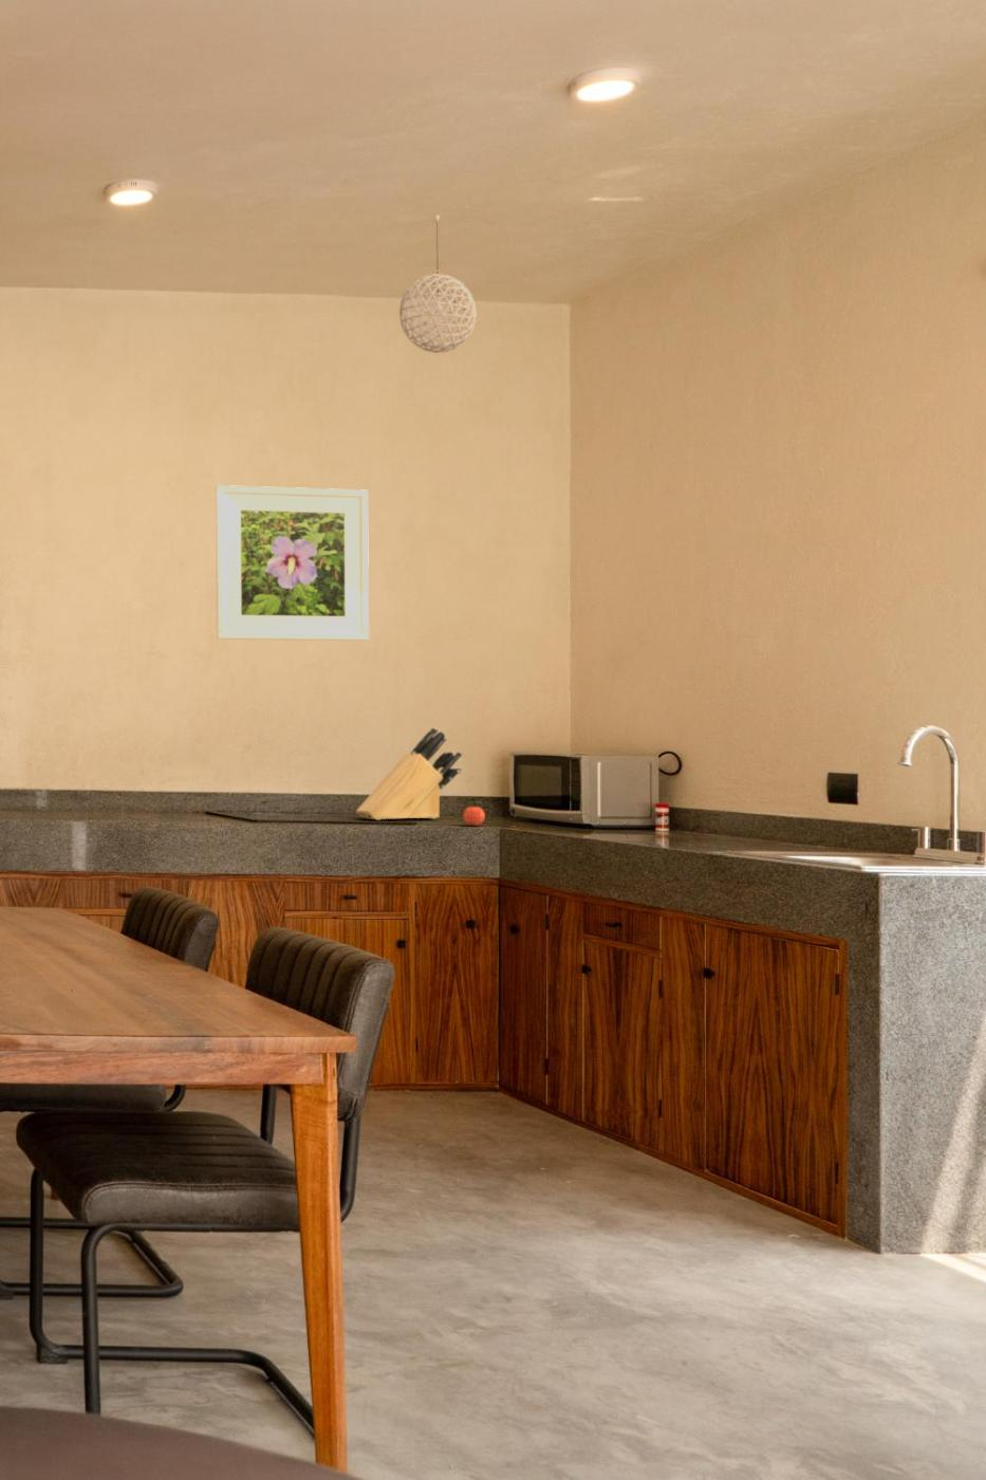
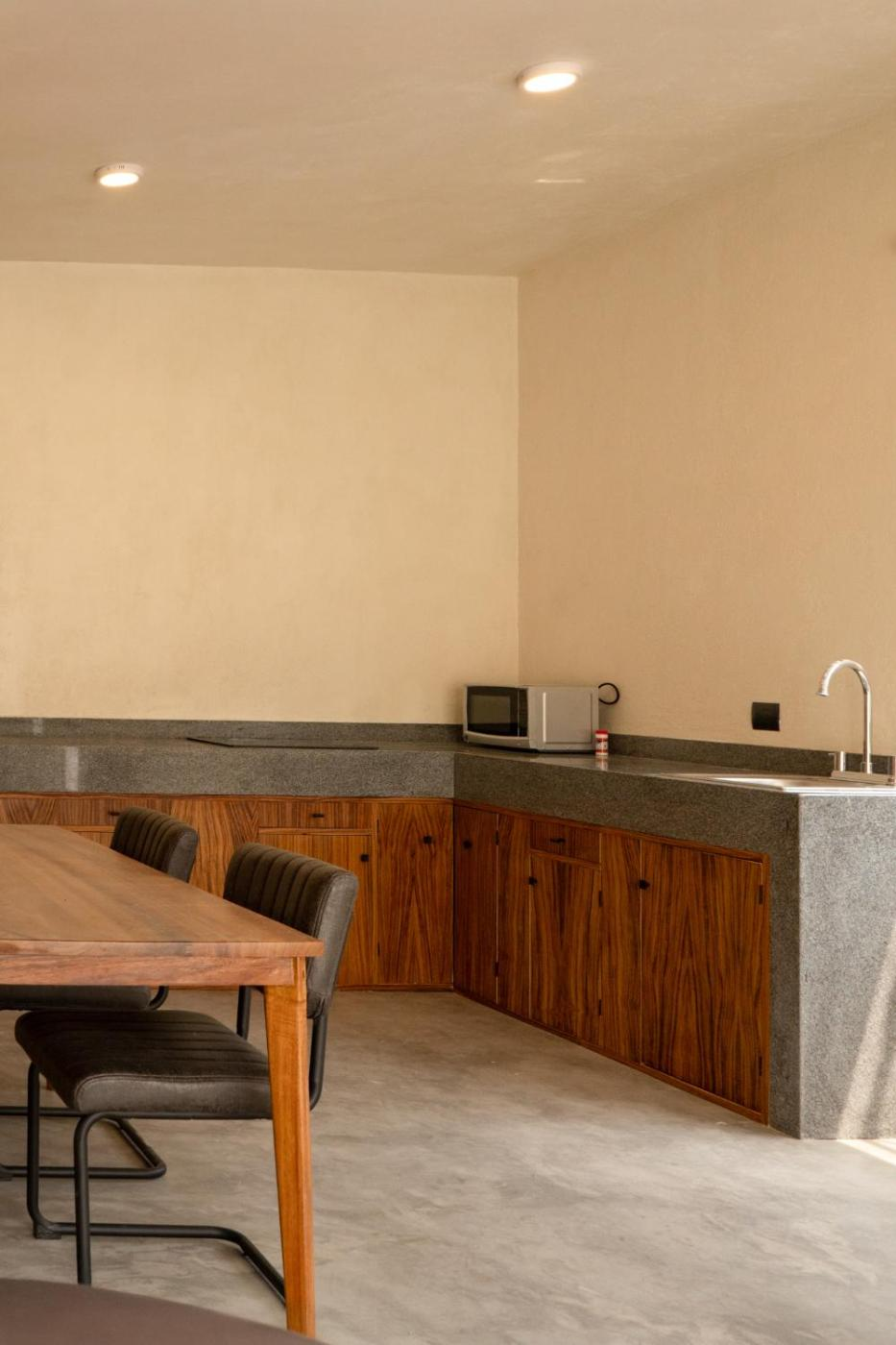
- pendant light [398,213,478,354]
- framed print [215,484,370,642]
- apple [462,799,486,826]
- knife block [355,726,463,821]
